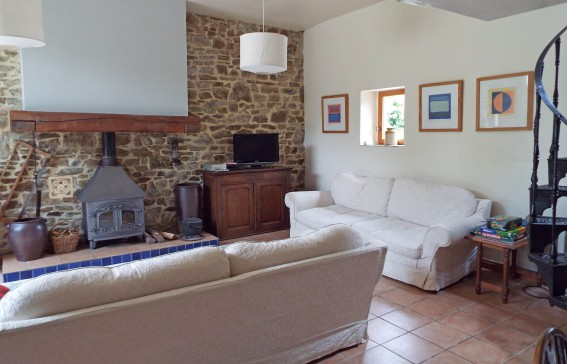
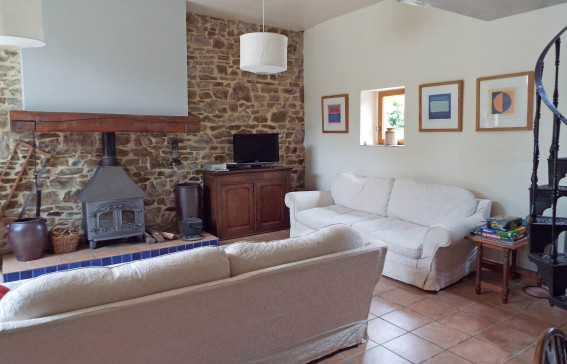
- wall ornament [47,175,74,200]
